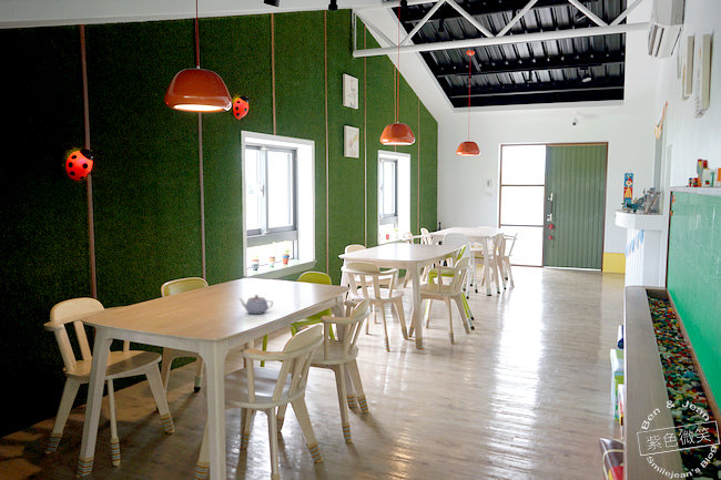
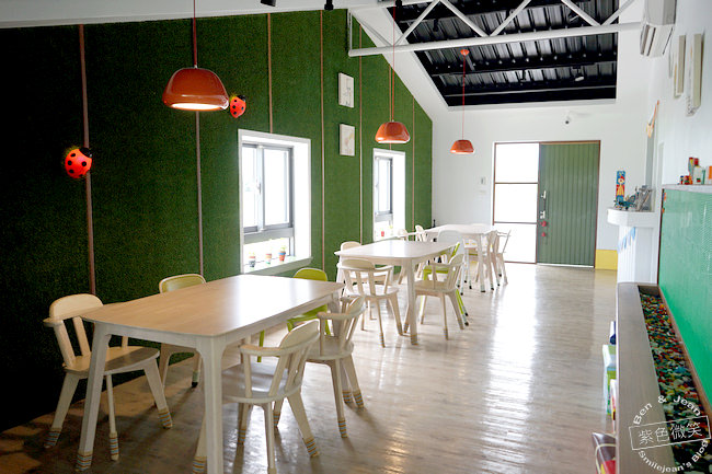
- teapot [237,294,274,315]
